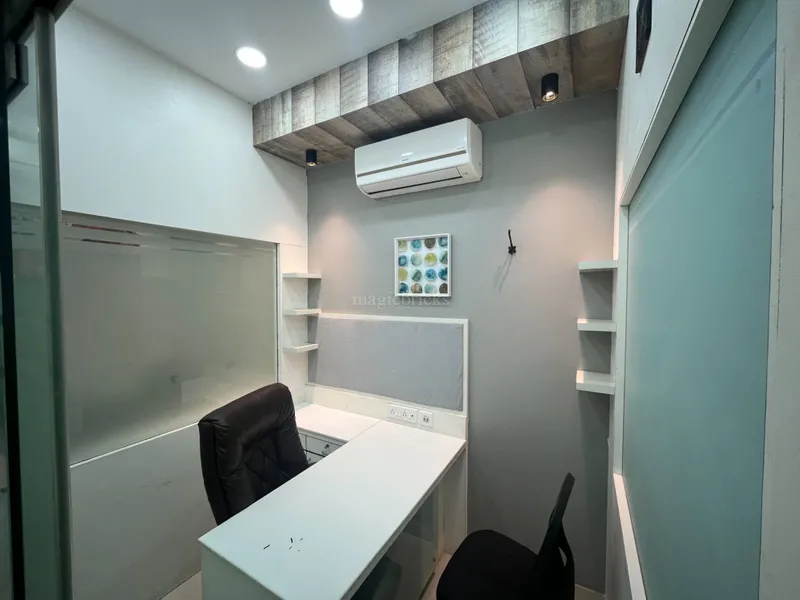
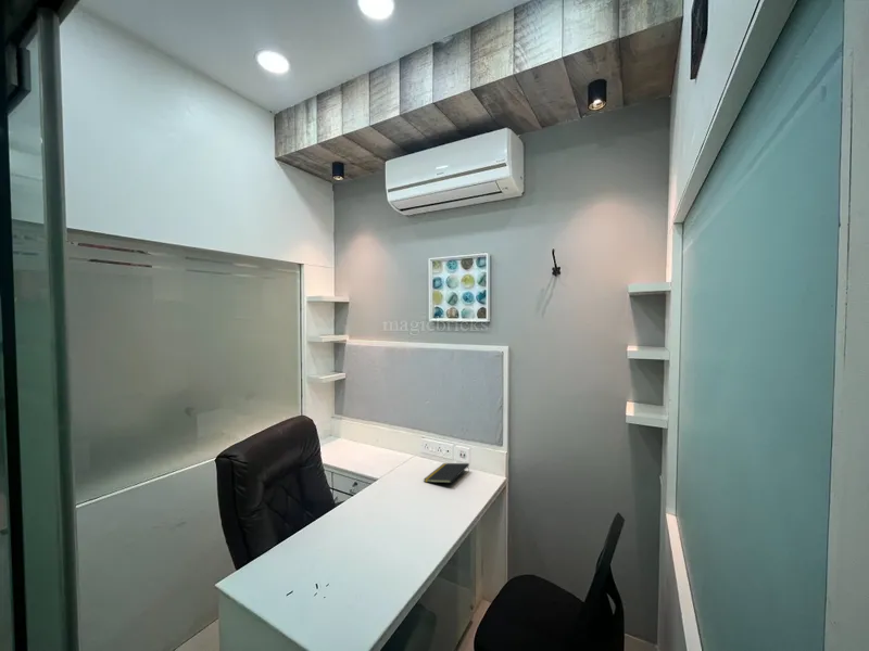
+ notepad [423,462,470,484]
